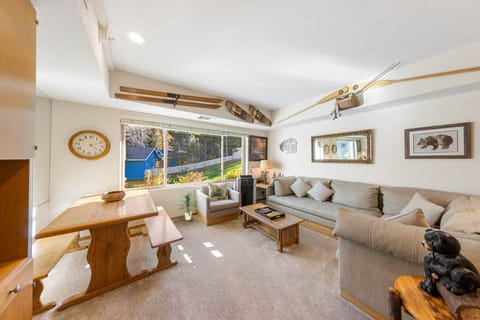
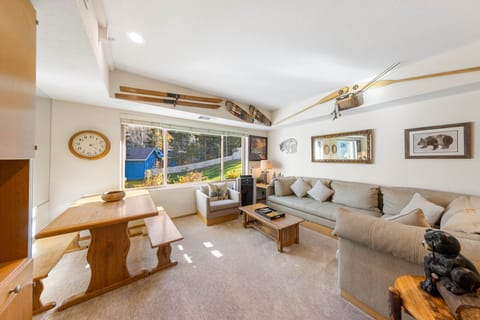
- indoor plant [175,191,198,221]
